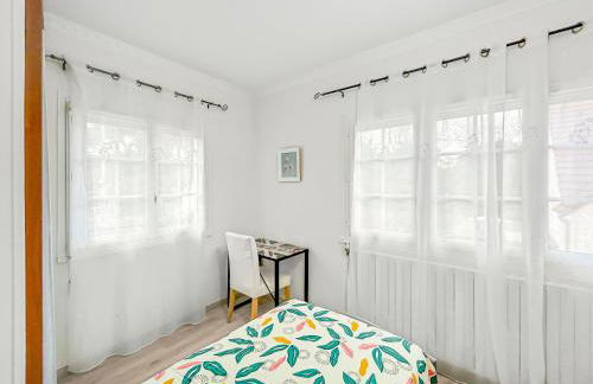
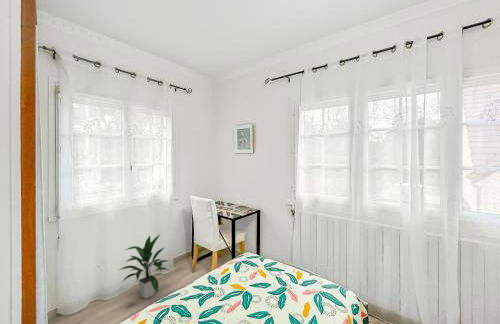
+ indoor plant [117,232,170,300]
